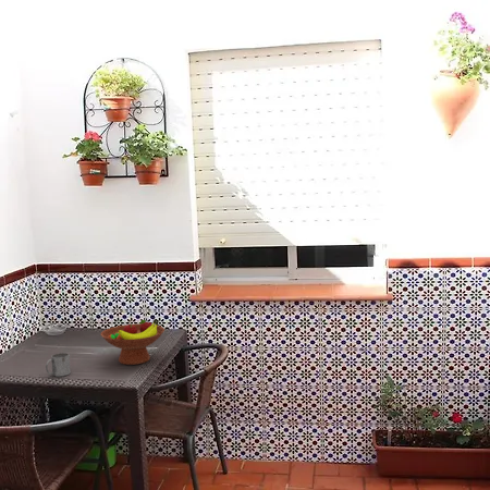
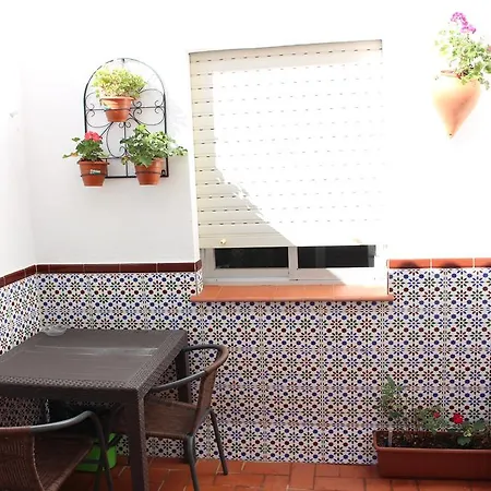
- mug [45,352,72,378]
- fruit bowl [100,318,166,366]
